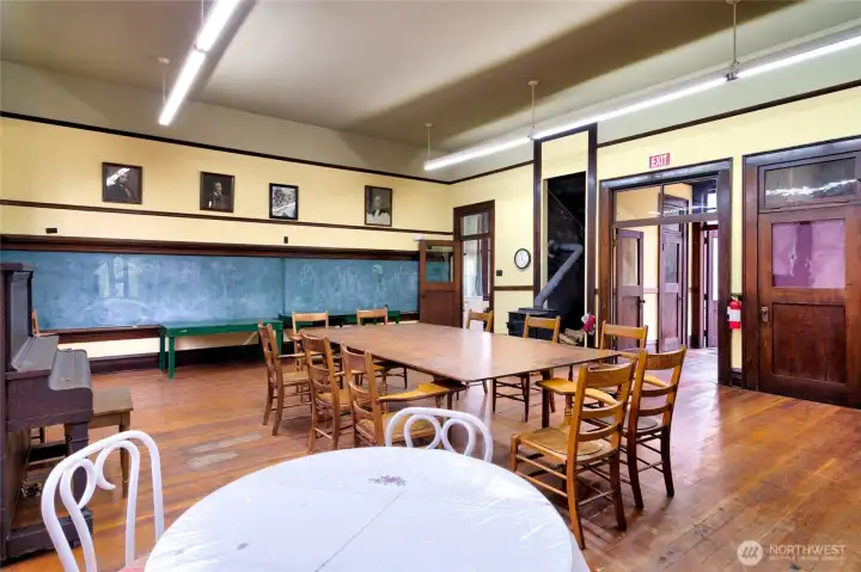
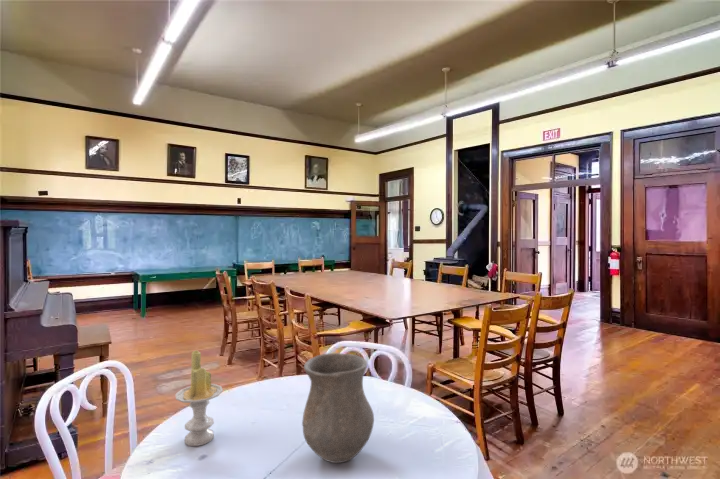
+ vase [301,352,375,464]
+ candle [175,349,224,447]
